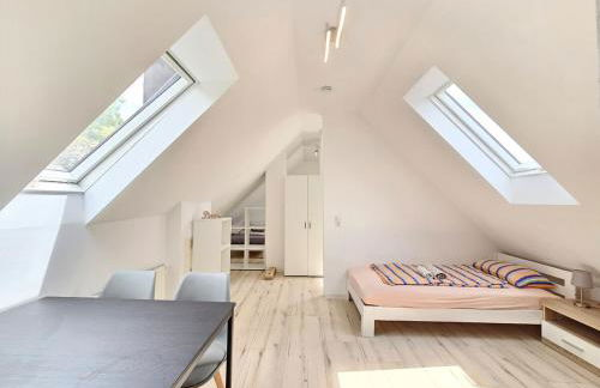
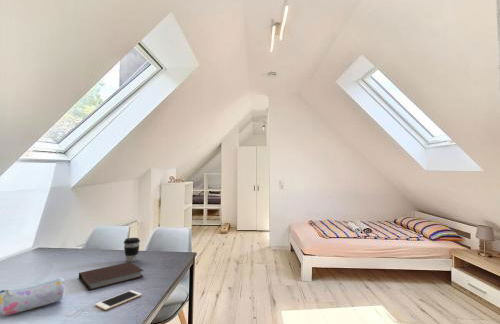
+ coffee cup [123,237,141,263]
+ notebook [78,262,145,291]
+ cell phone [95,289,143,311]
+ pencil case [0,277,66,317]
